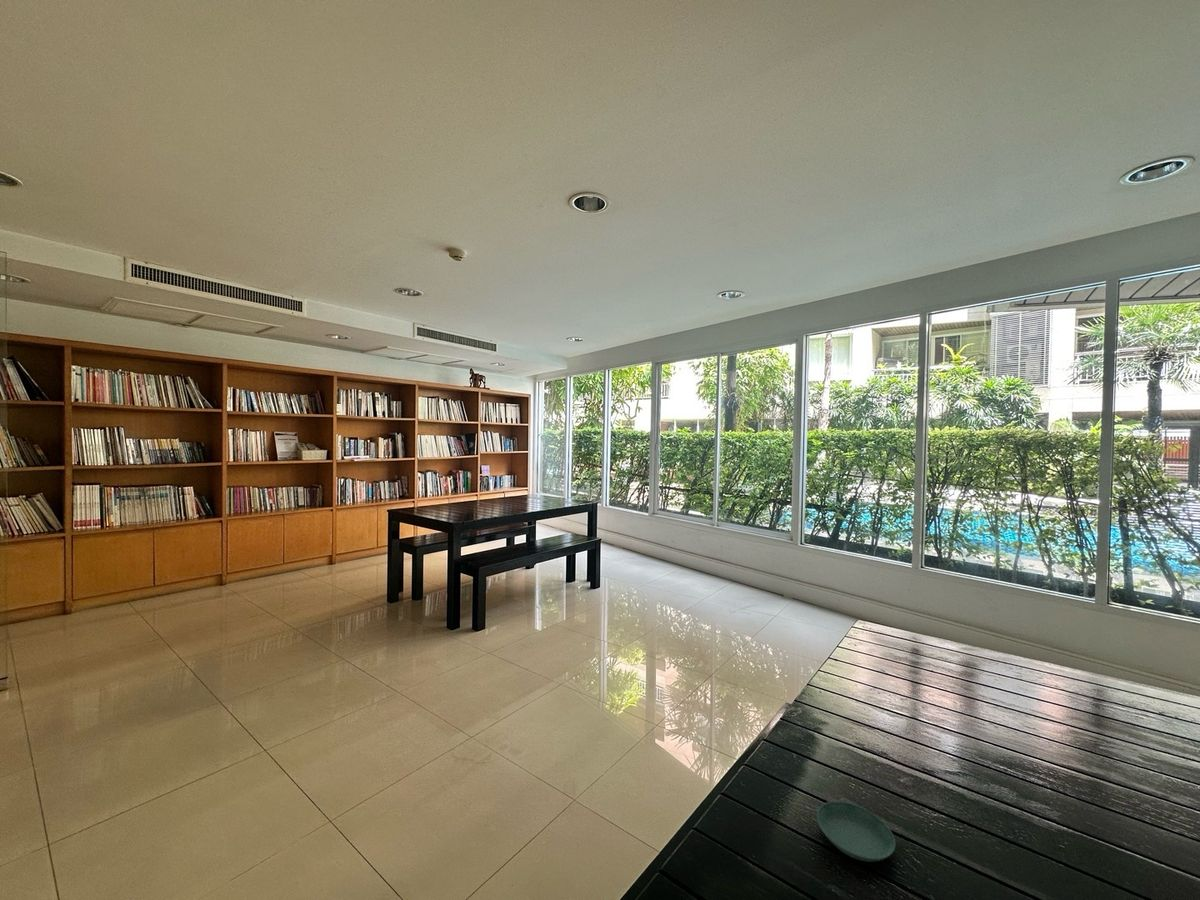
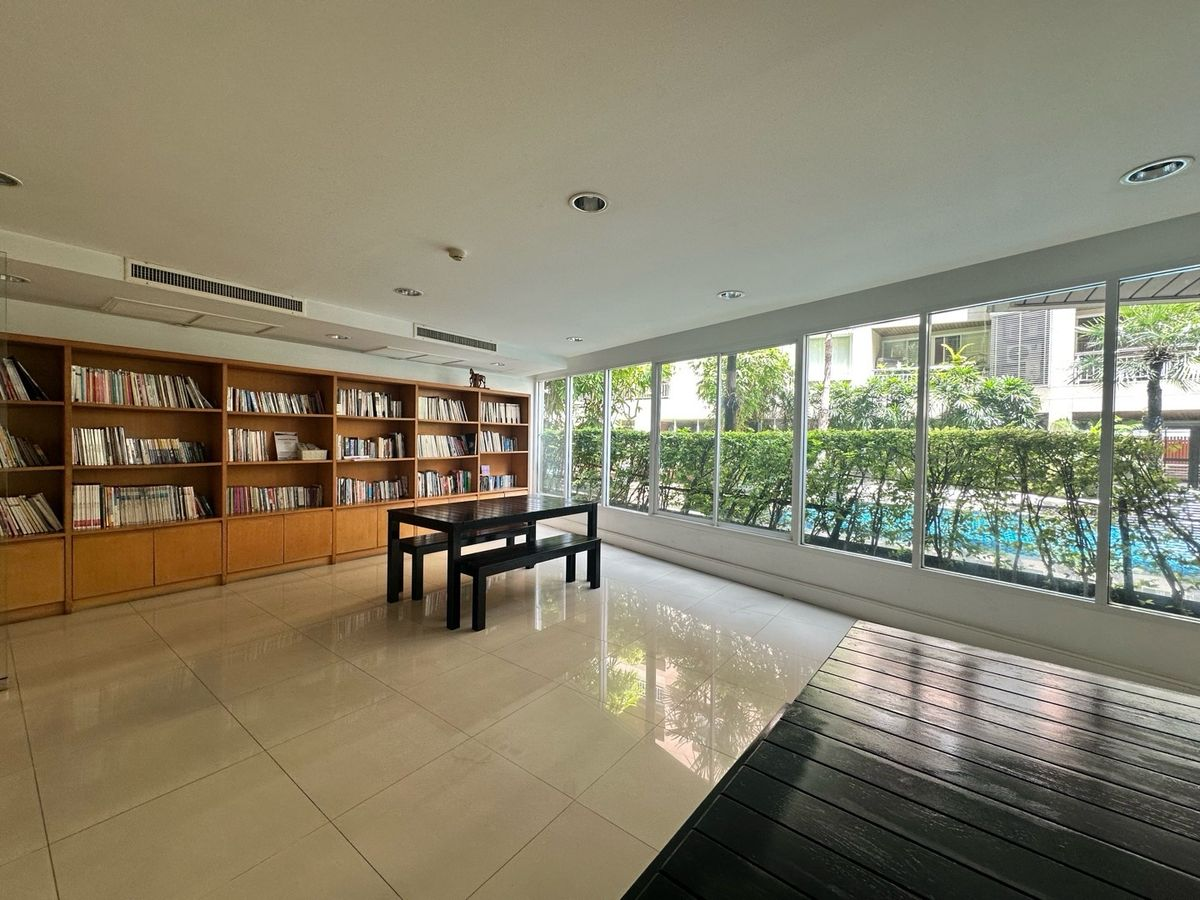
- saucer [816,800,896,863]
